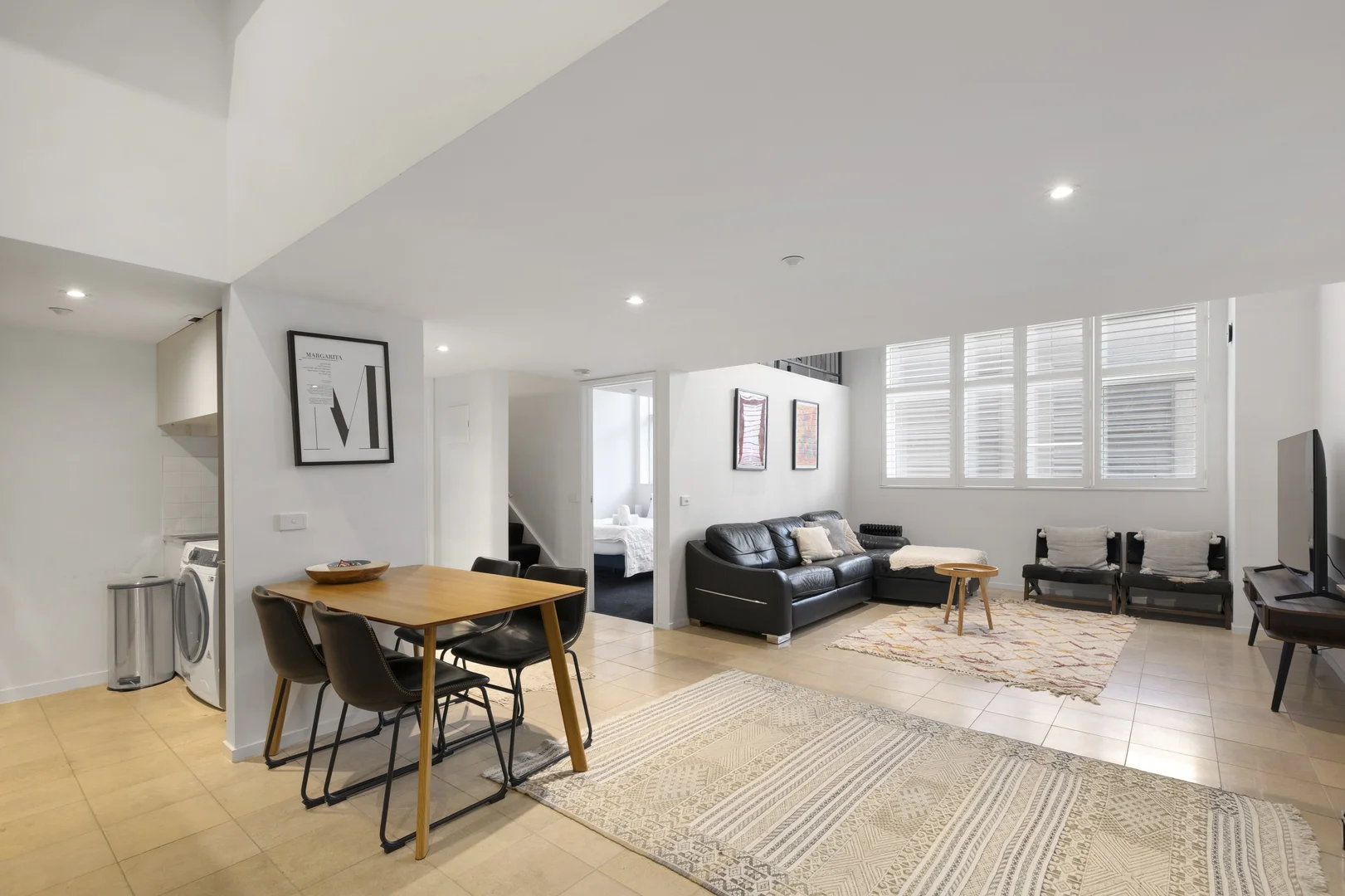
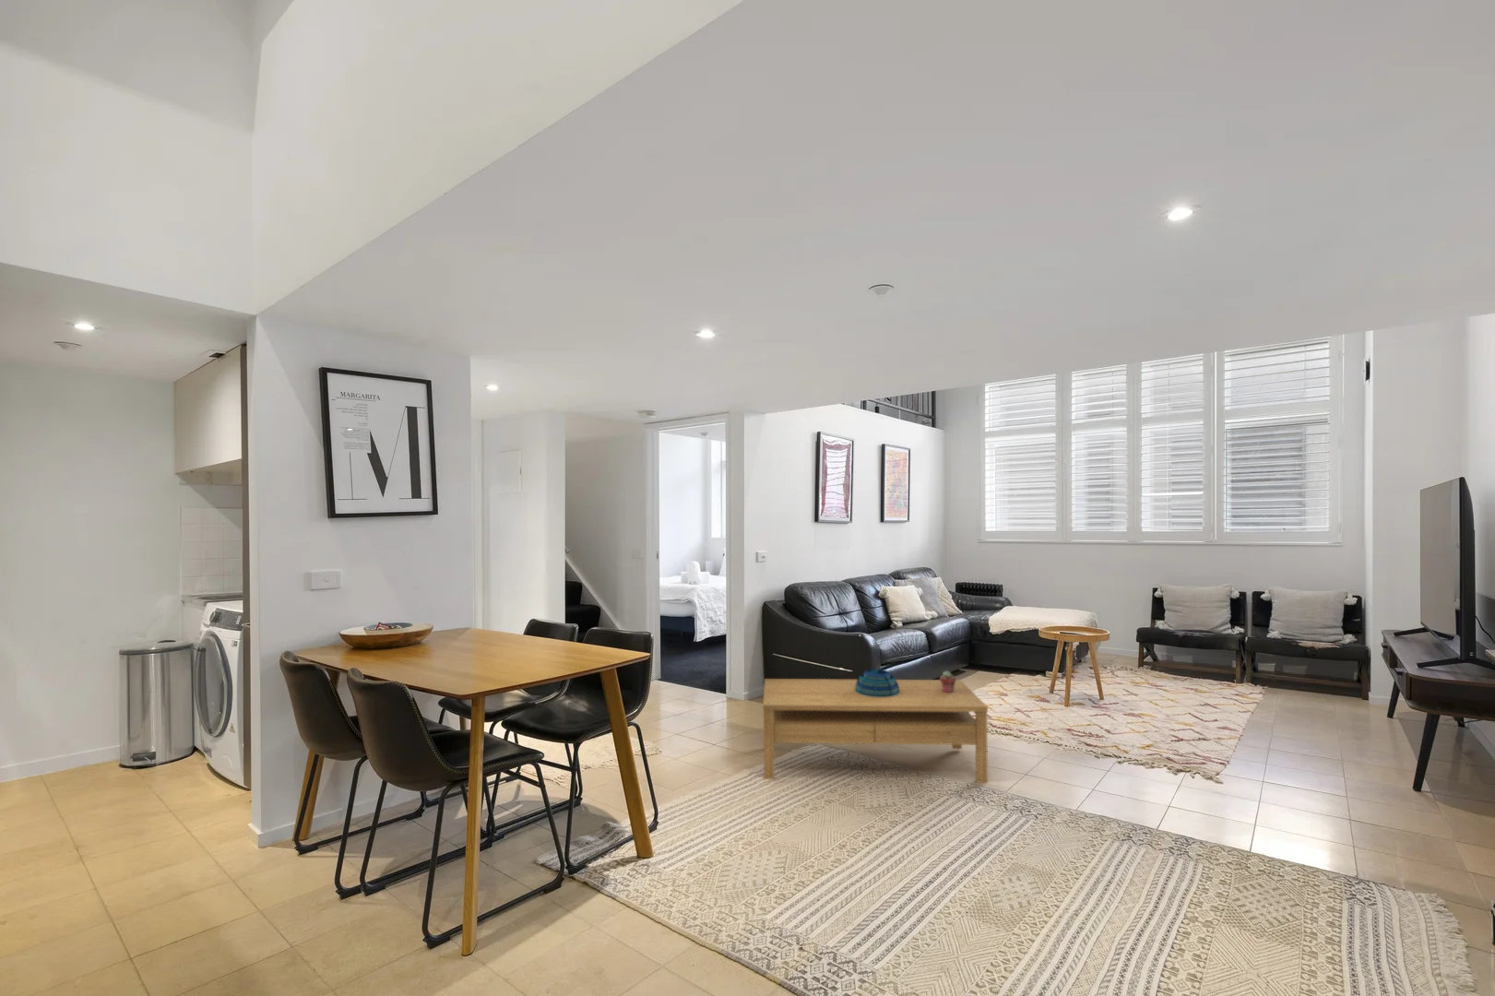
+ potted succulent [939,670,956,693]
+ decorative bowl [855,667,899,697]
+ coffee table [761,678,988,783]
